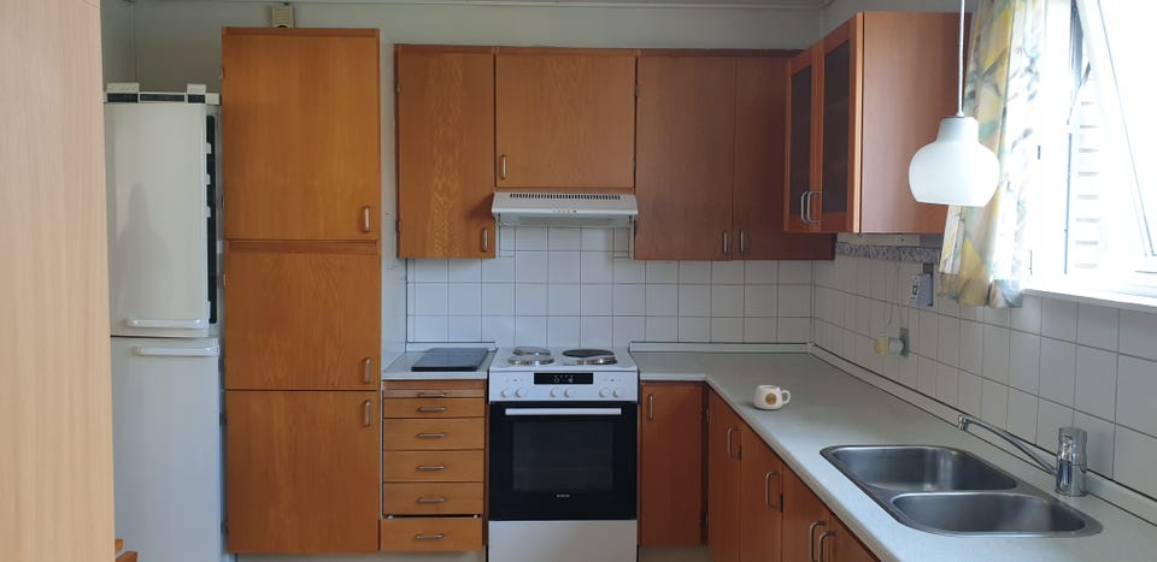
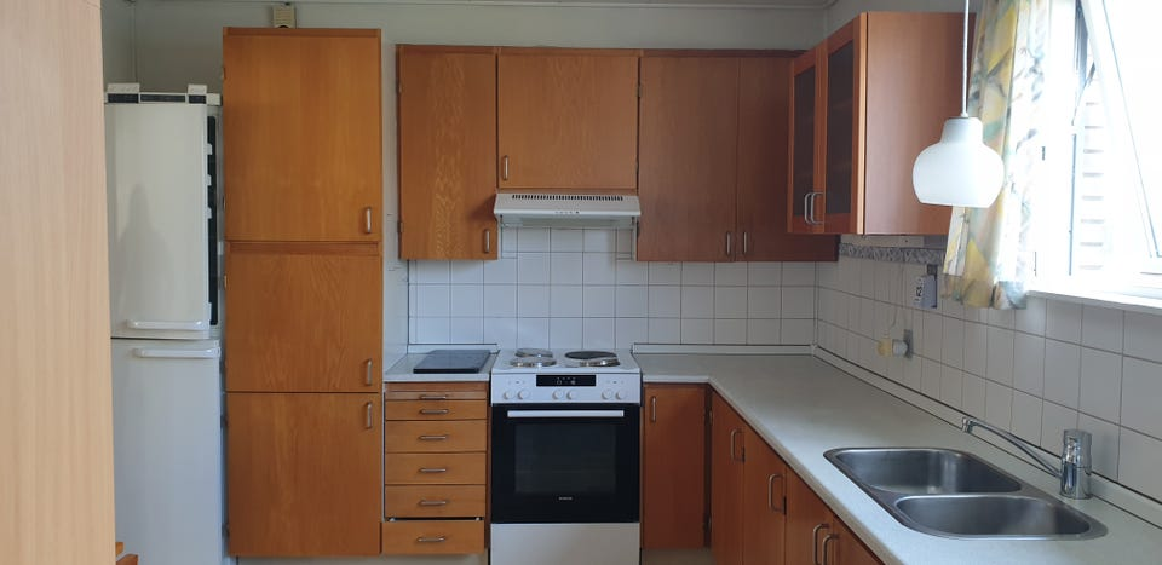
- mug [752,384,792,410]
